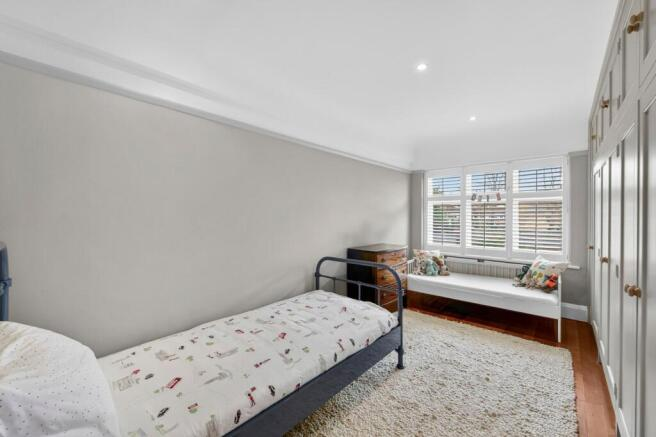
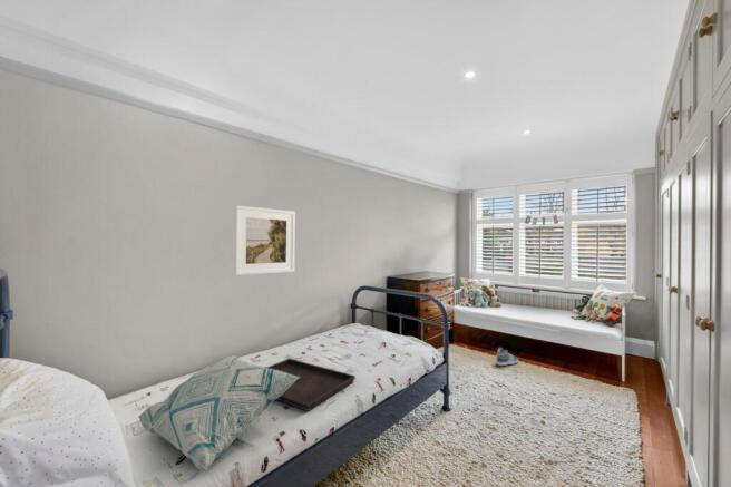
+ sneaker [495,347,519,367]
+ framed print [233,204,296,276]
+ serving tray [266,358,357,412]
+ decorative pillow [138,353,300,473]
